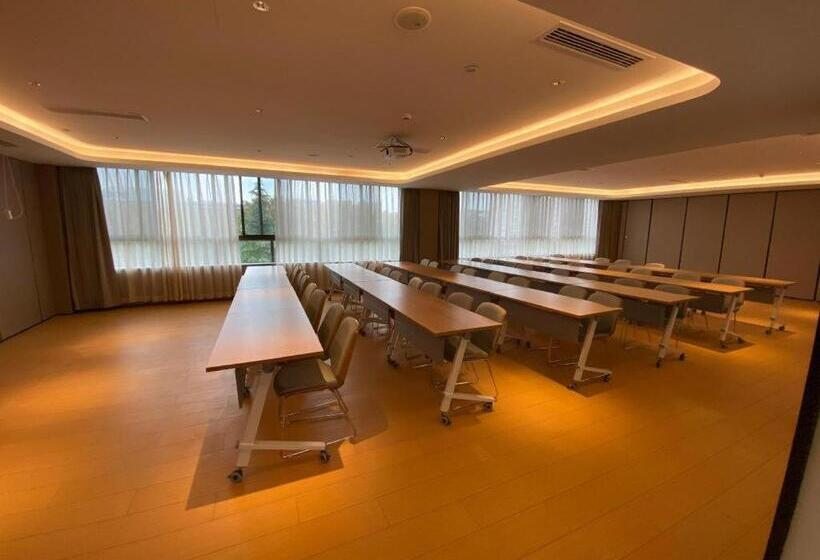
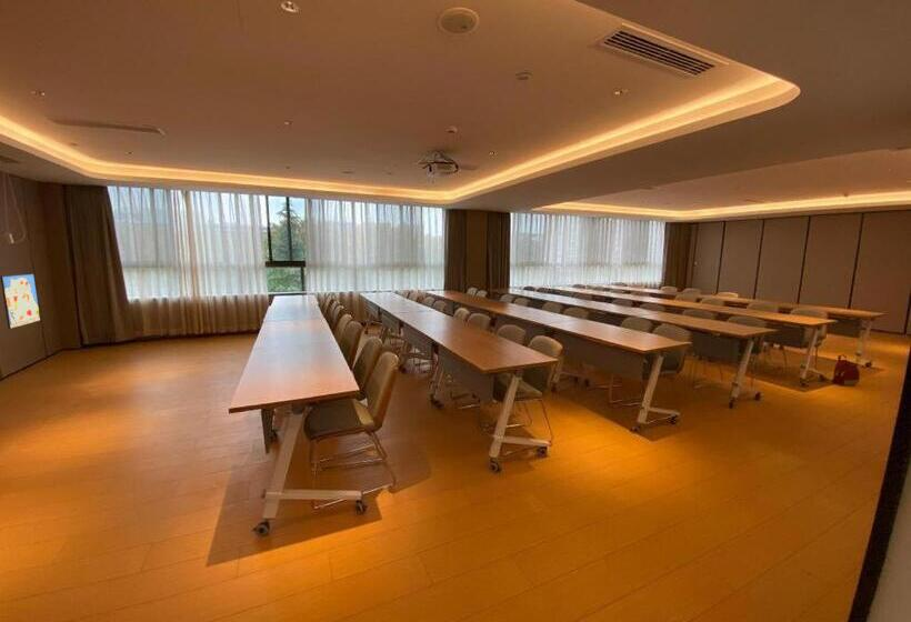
+ wall art [0,272,41,330]
+ backpack [831,354,861,387]
